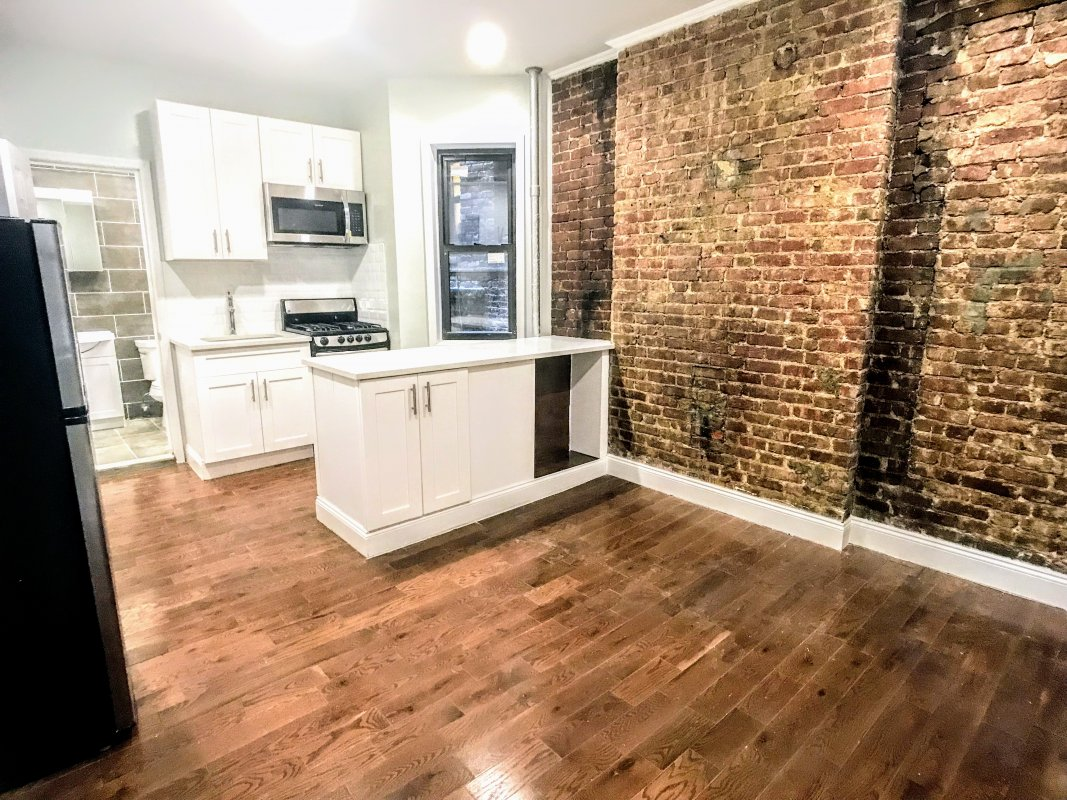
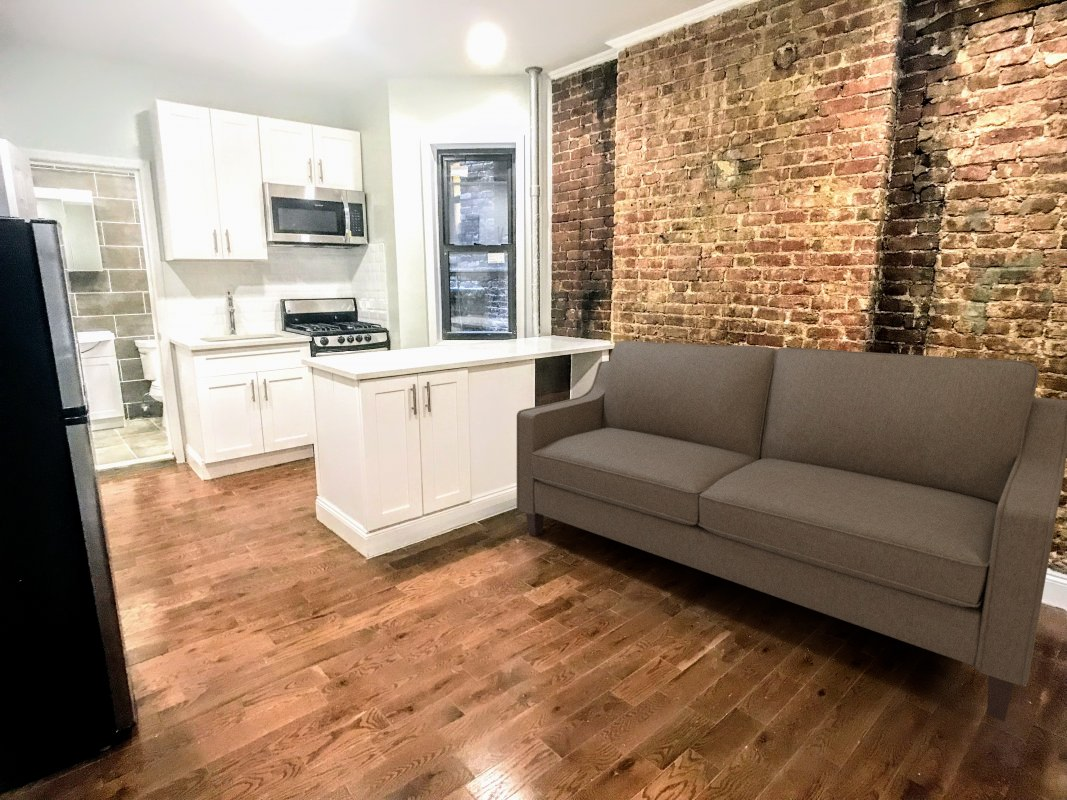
+ sofa [516,340,1067,722]
